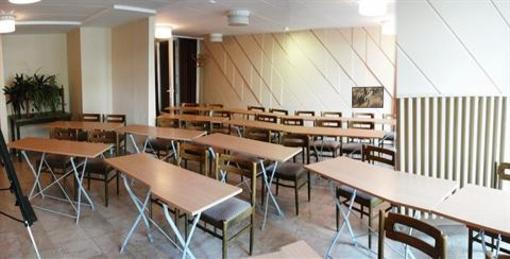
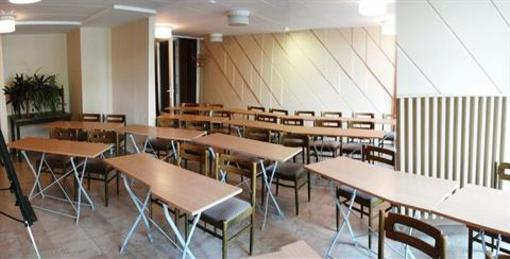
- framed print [351,85,385,109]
